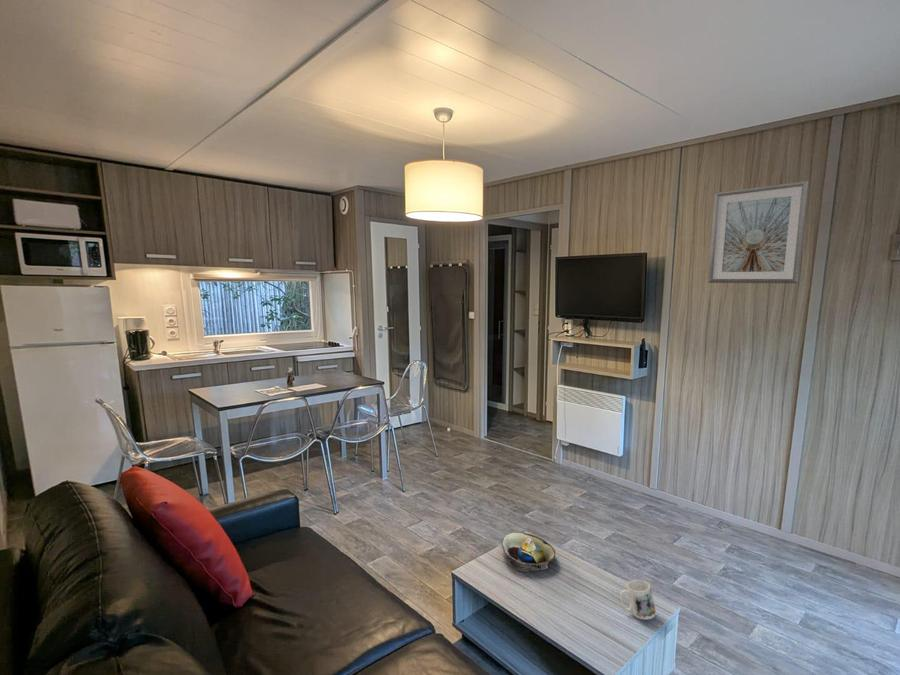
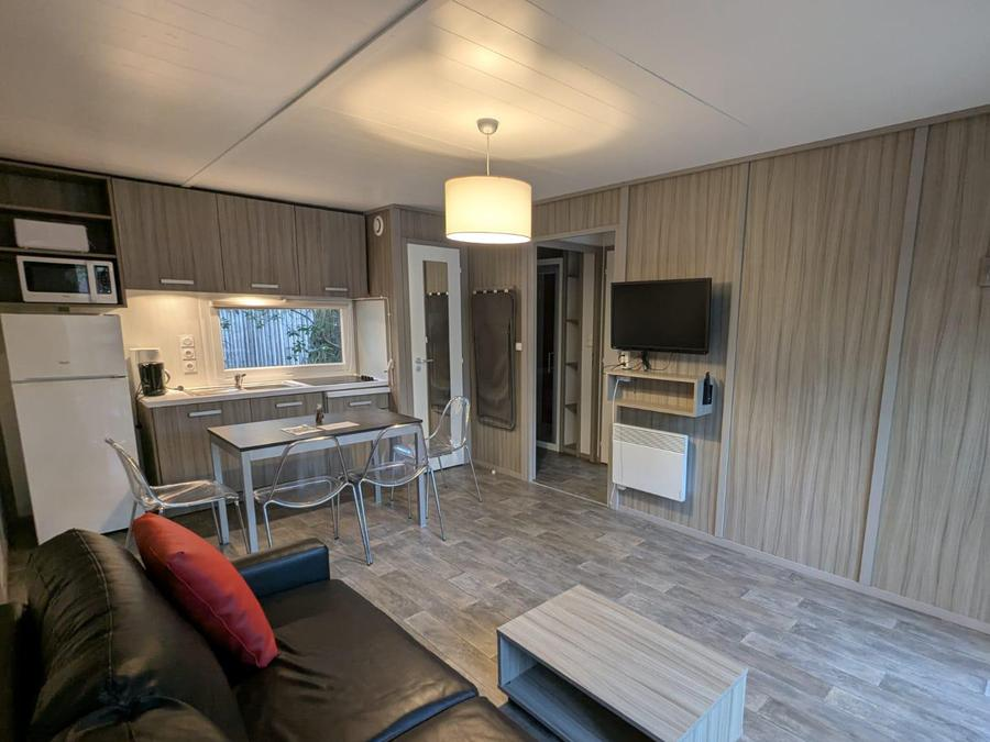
- picture frame [707,180,810,284]
- decorative bowl [501,531,557,573]
- mug [619,579,657,621]
